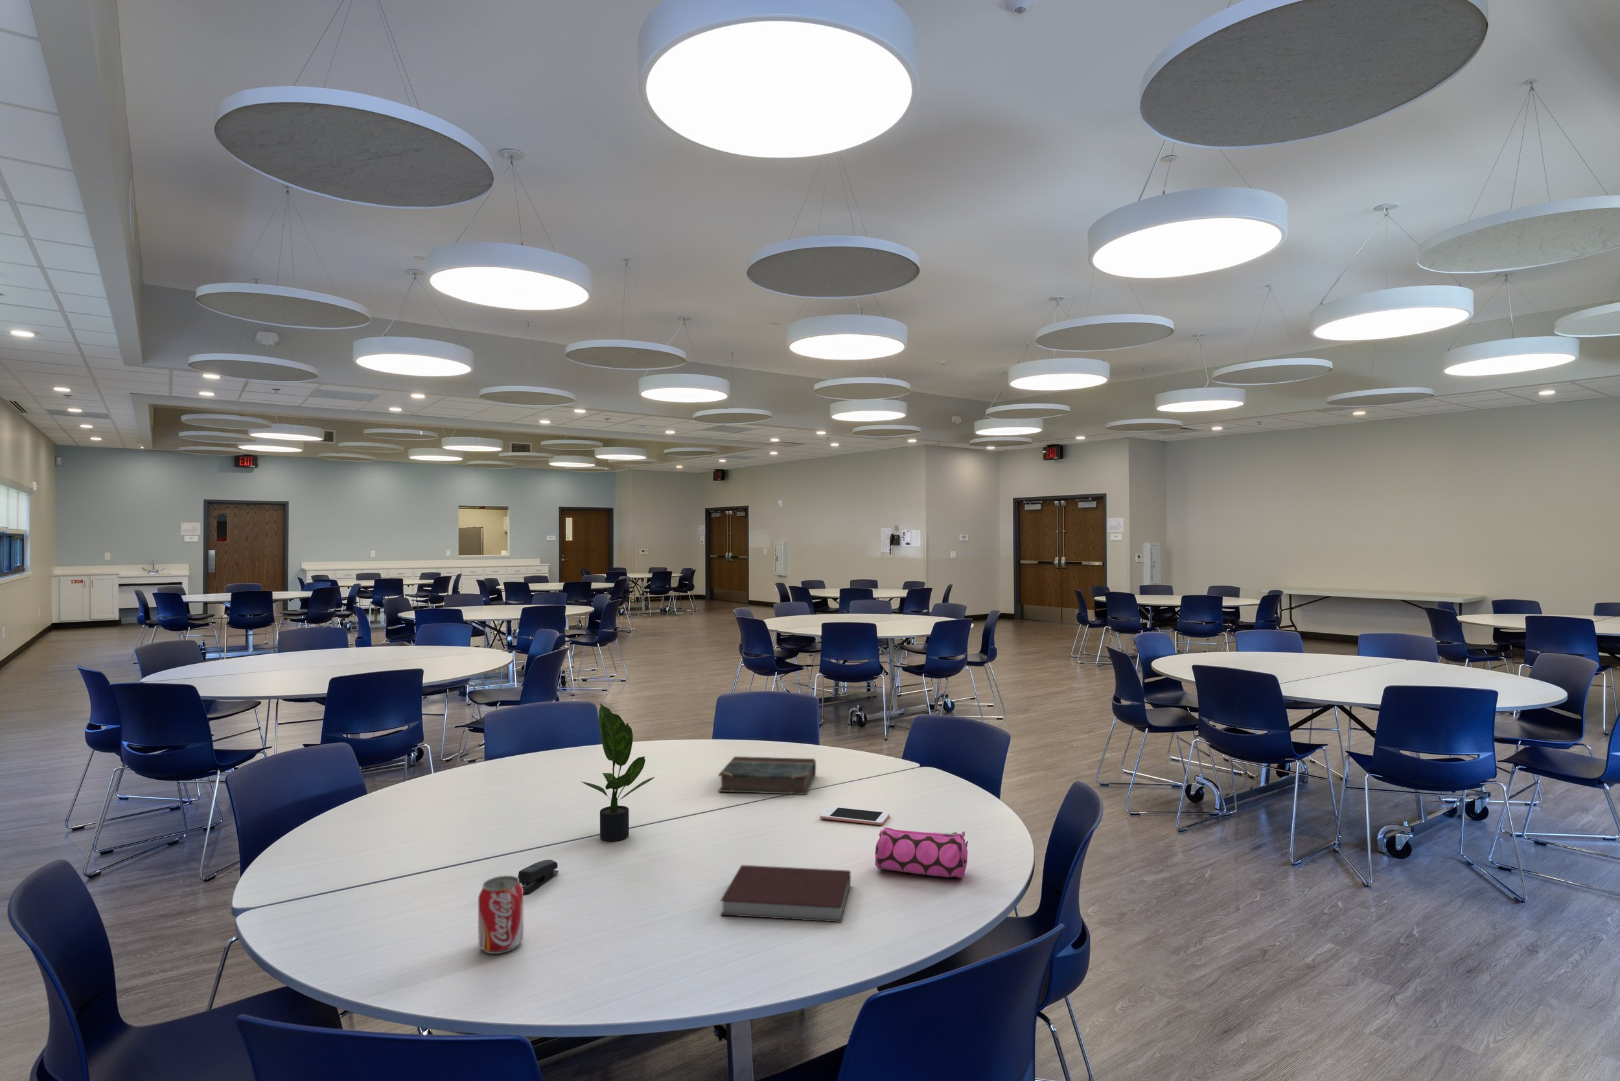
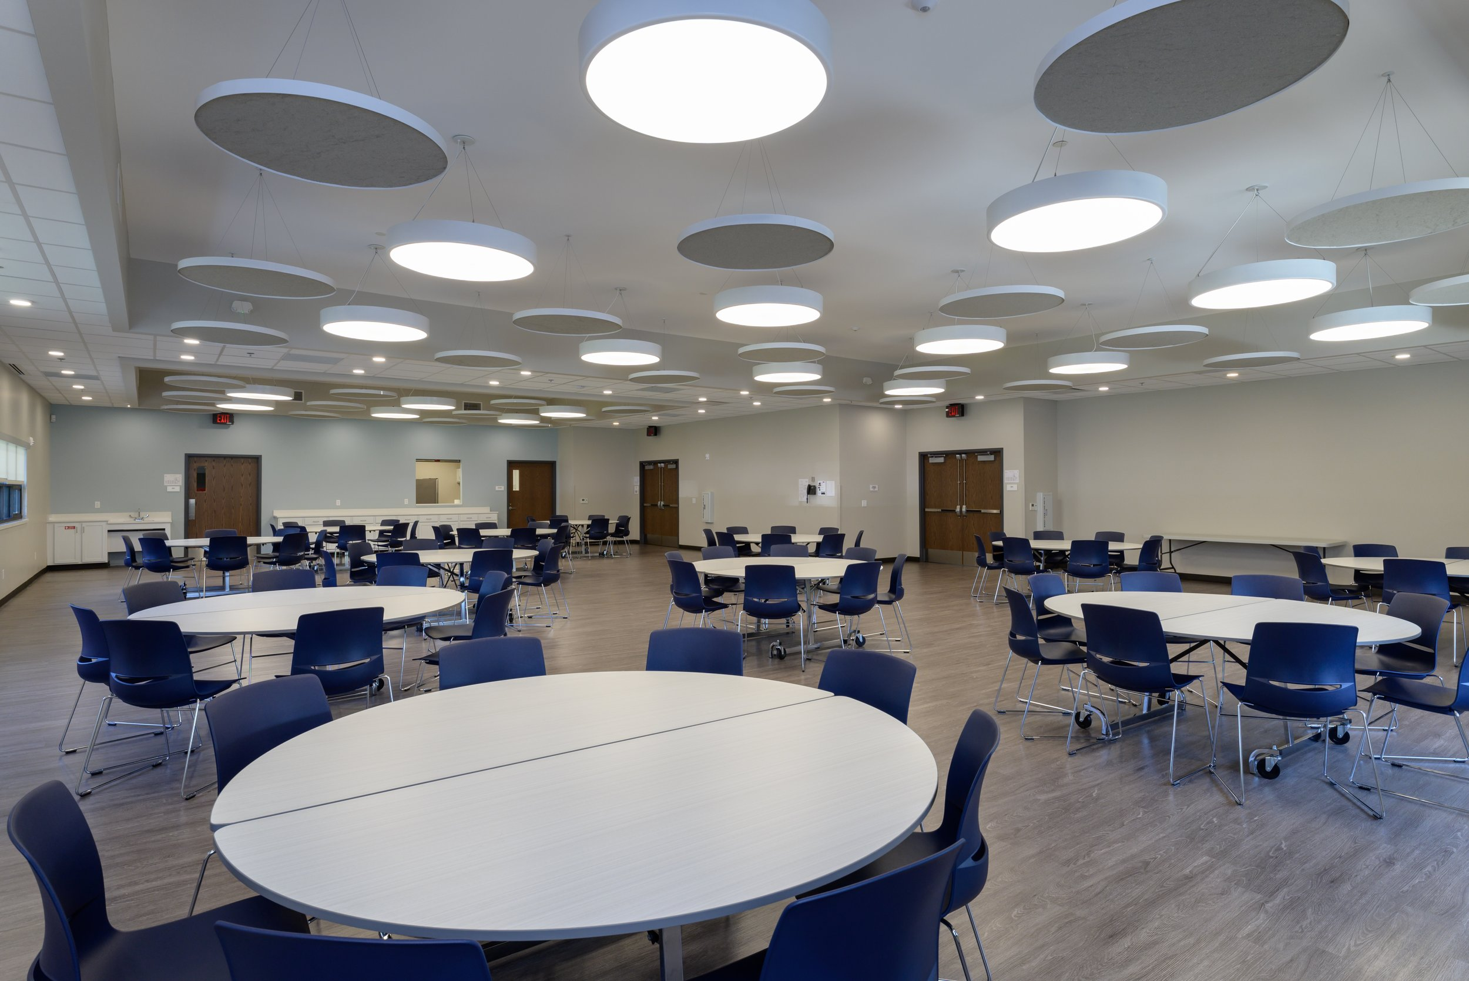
- potted plant [579,702,655,842]
- book [717,756,816,795]
- notebook [719,865,851,923]
- stapler [517,859,559,895]
- pencil case [875,828,969,880]
- beverage can [478,875,524,954]
- cell phone [820,806,891,825]
